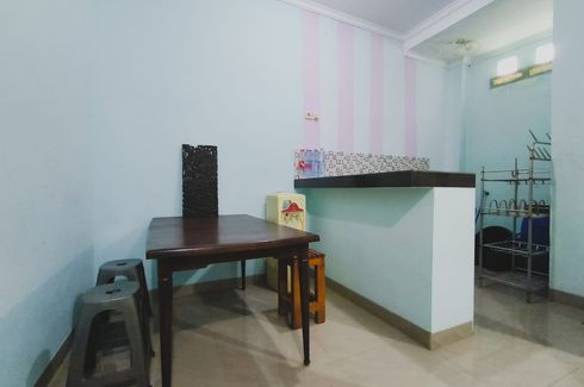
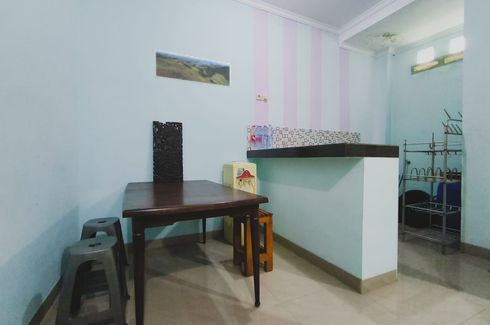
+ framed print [154,49,231,89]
